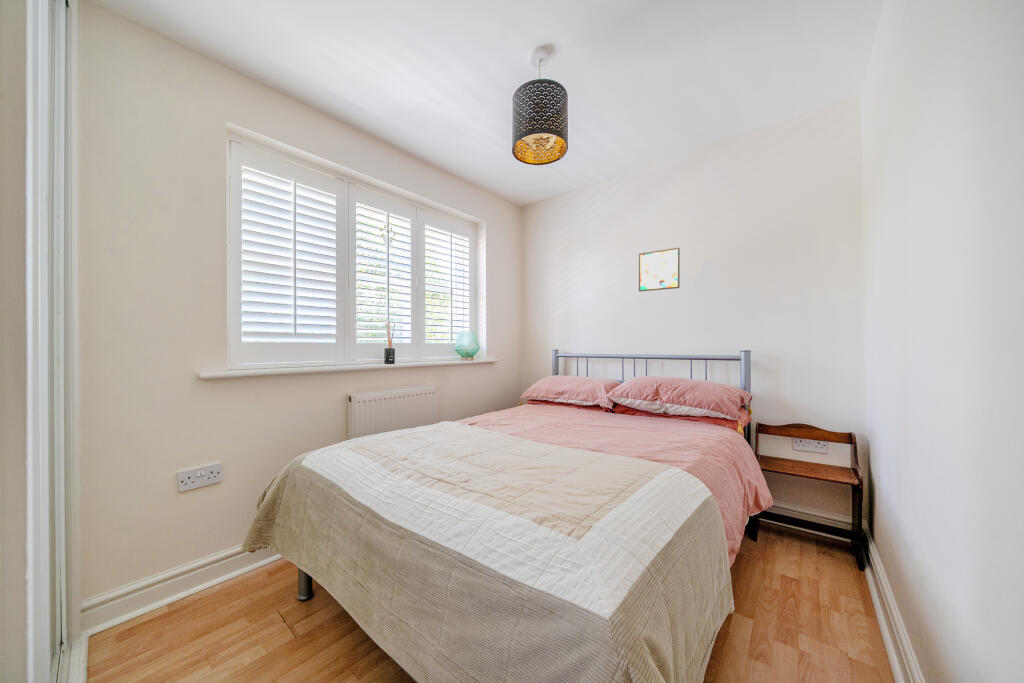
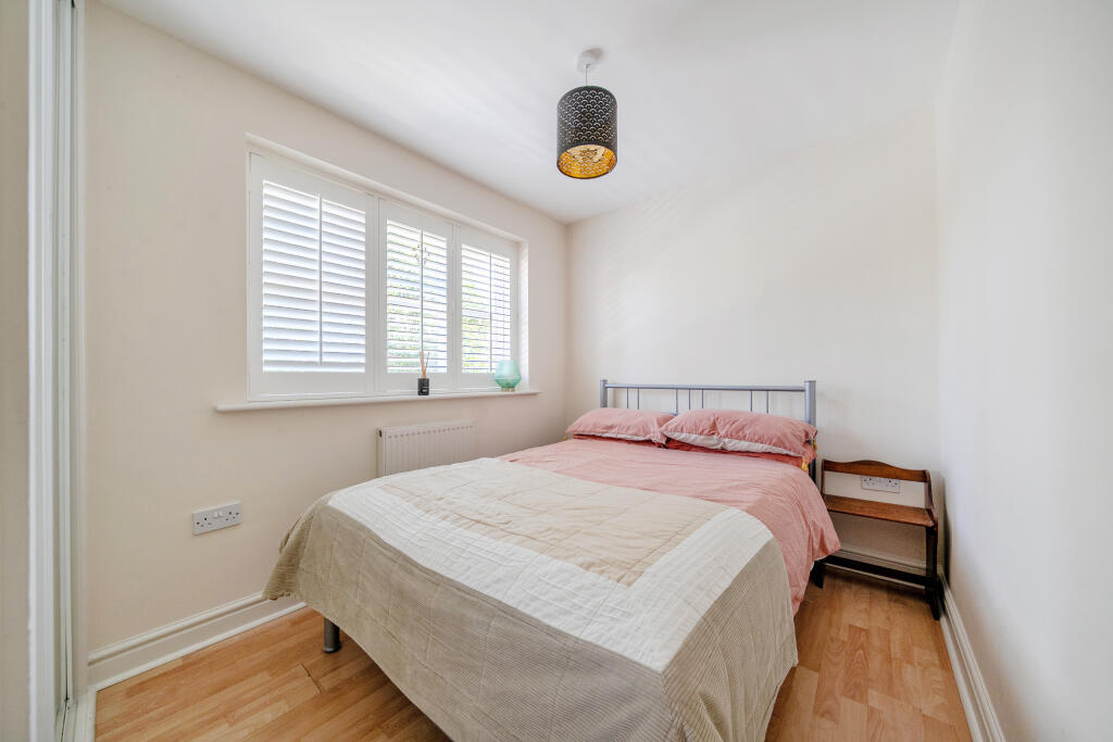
- wall art [638,247,681,292]
